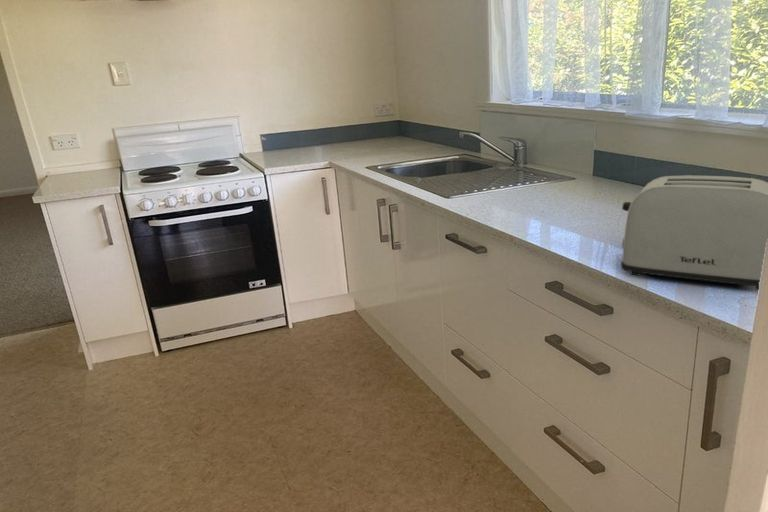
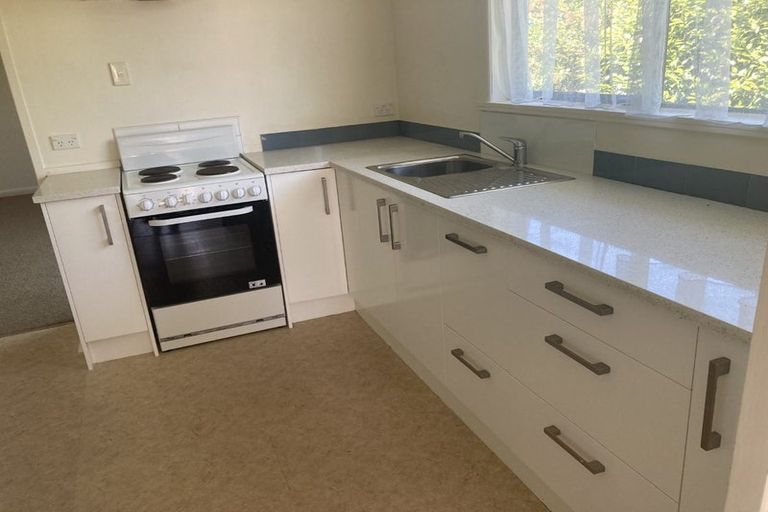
- toaster [620,174,768,291]
